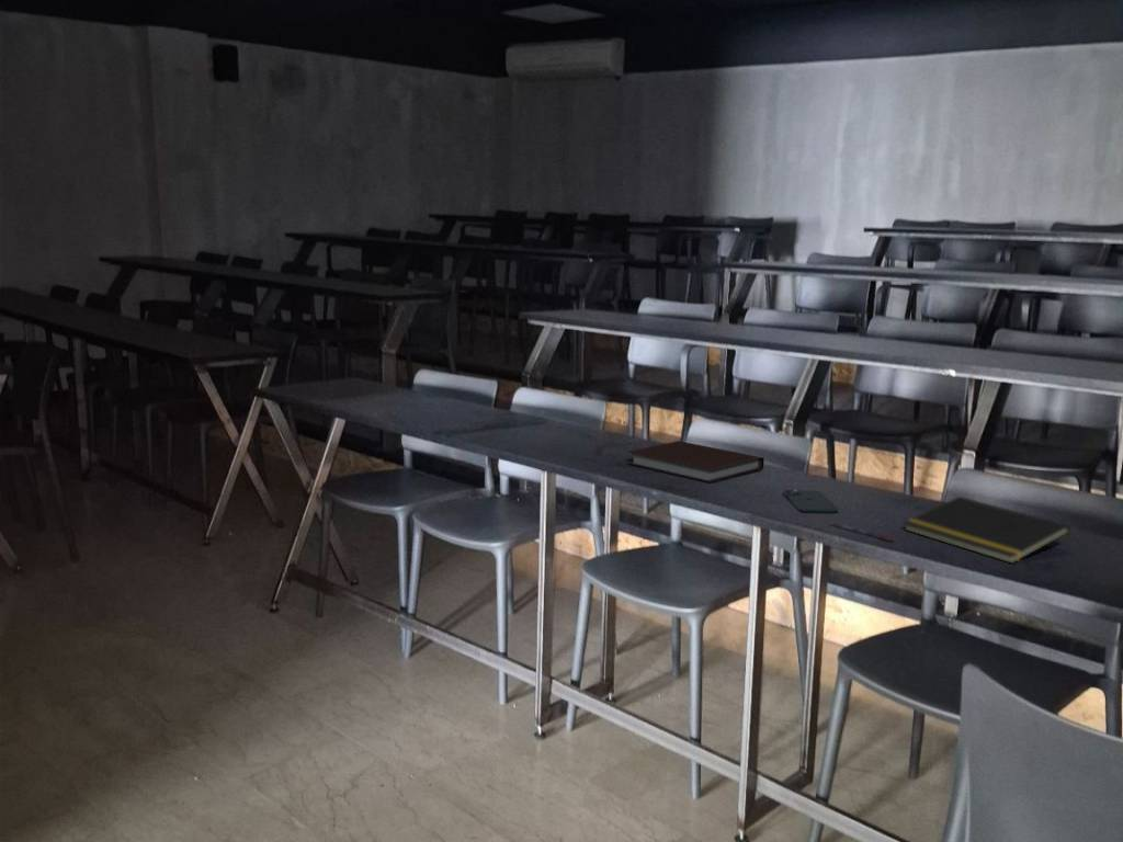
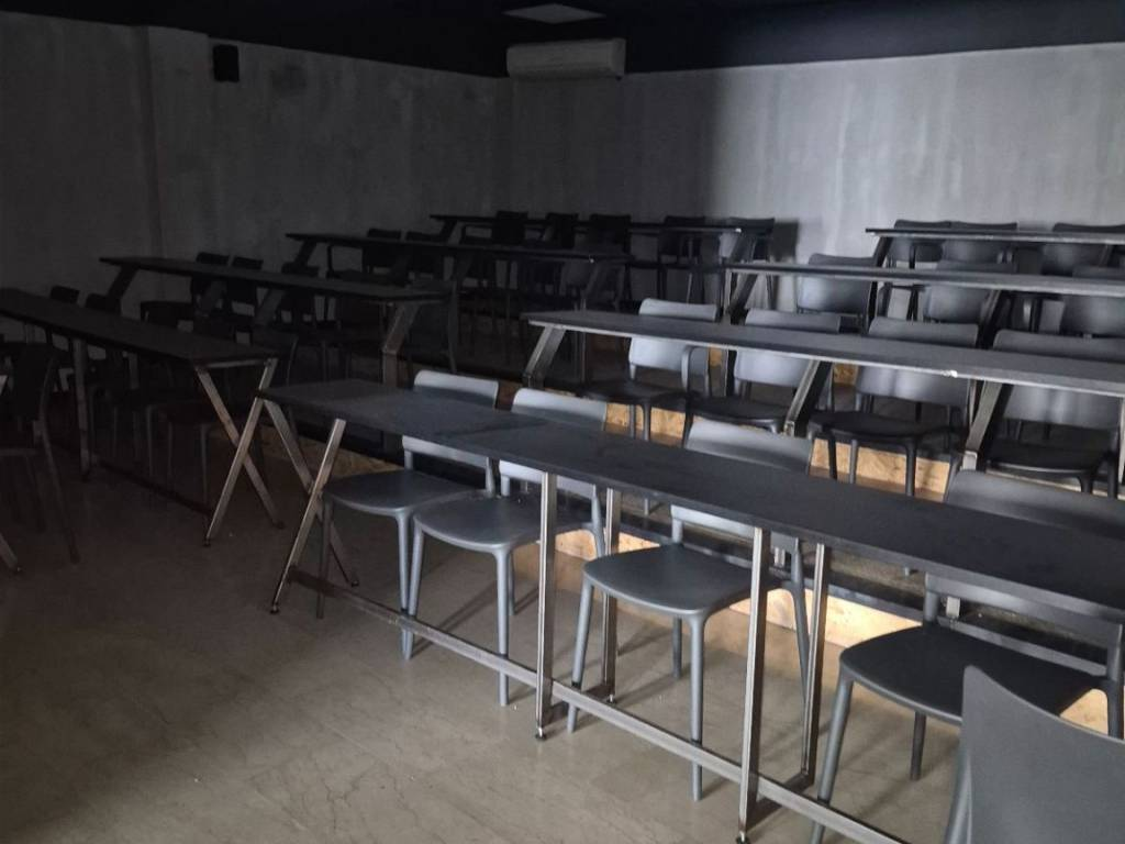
- pen [829,521,896,542]
- smartphone [782,489,839,514]
- notepad [903,496,1071,565]
- notebook [626,440,765,483]
